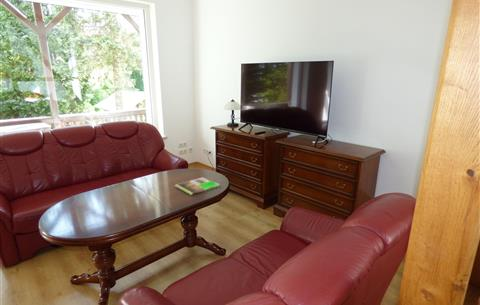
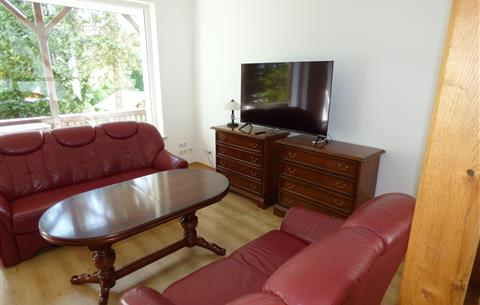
- magazine [174,176,221,196]
